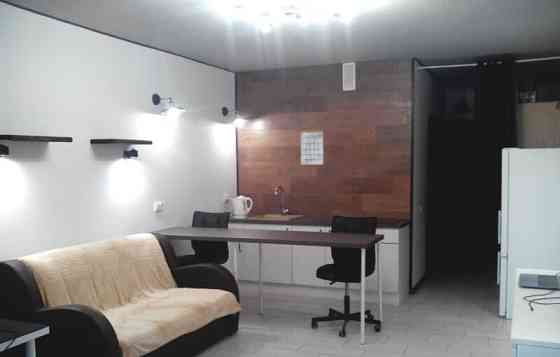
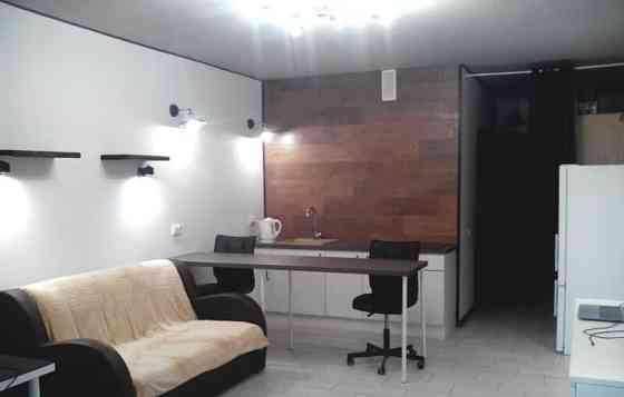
- calendar [299,121,325,165]
